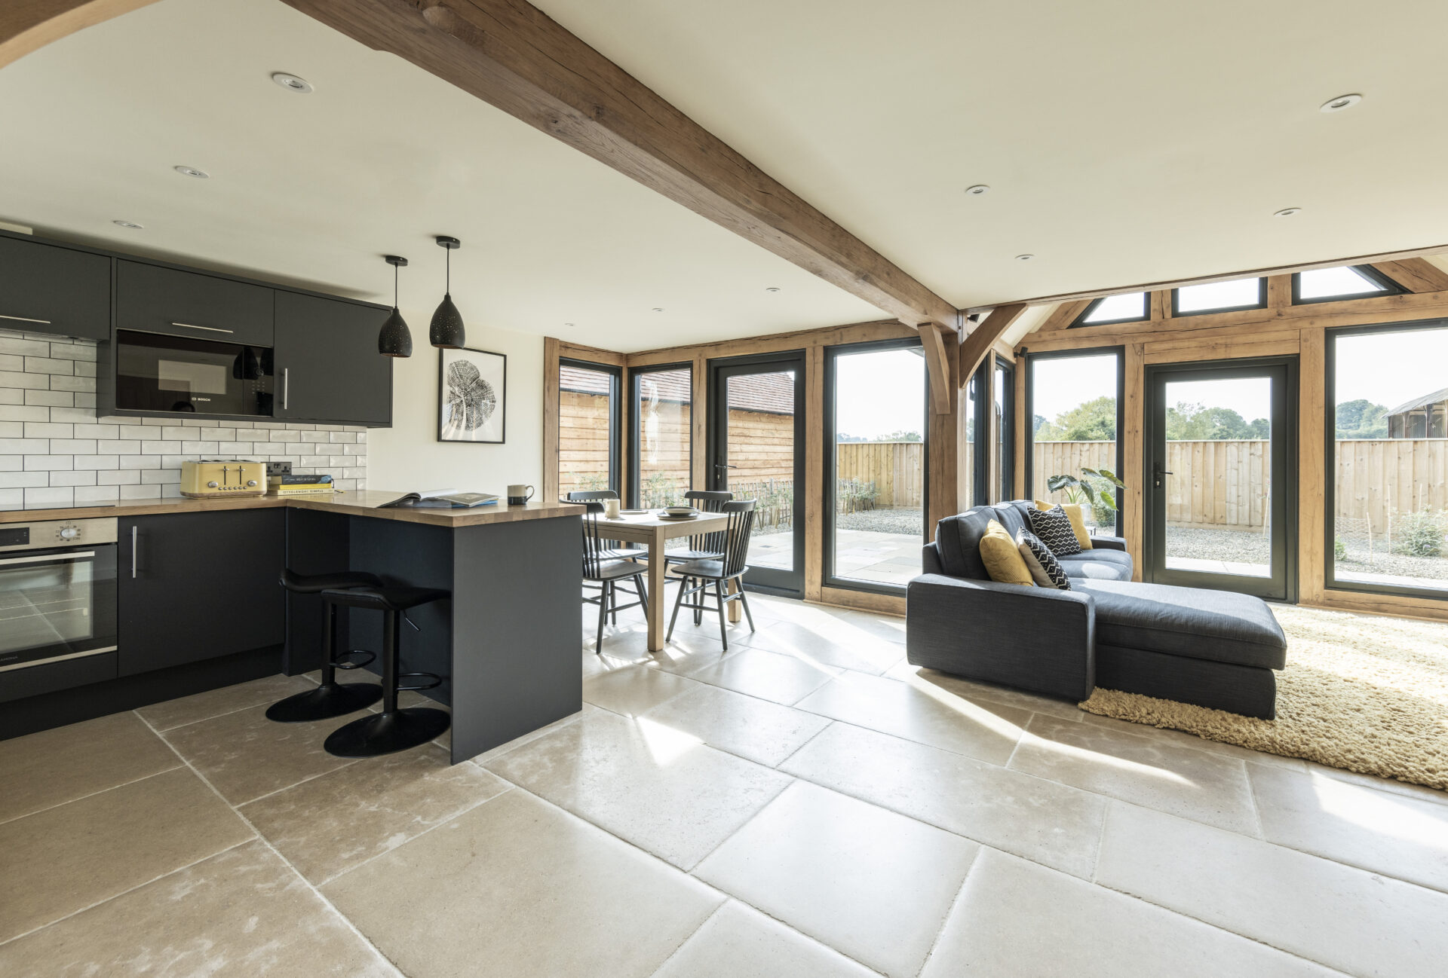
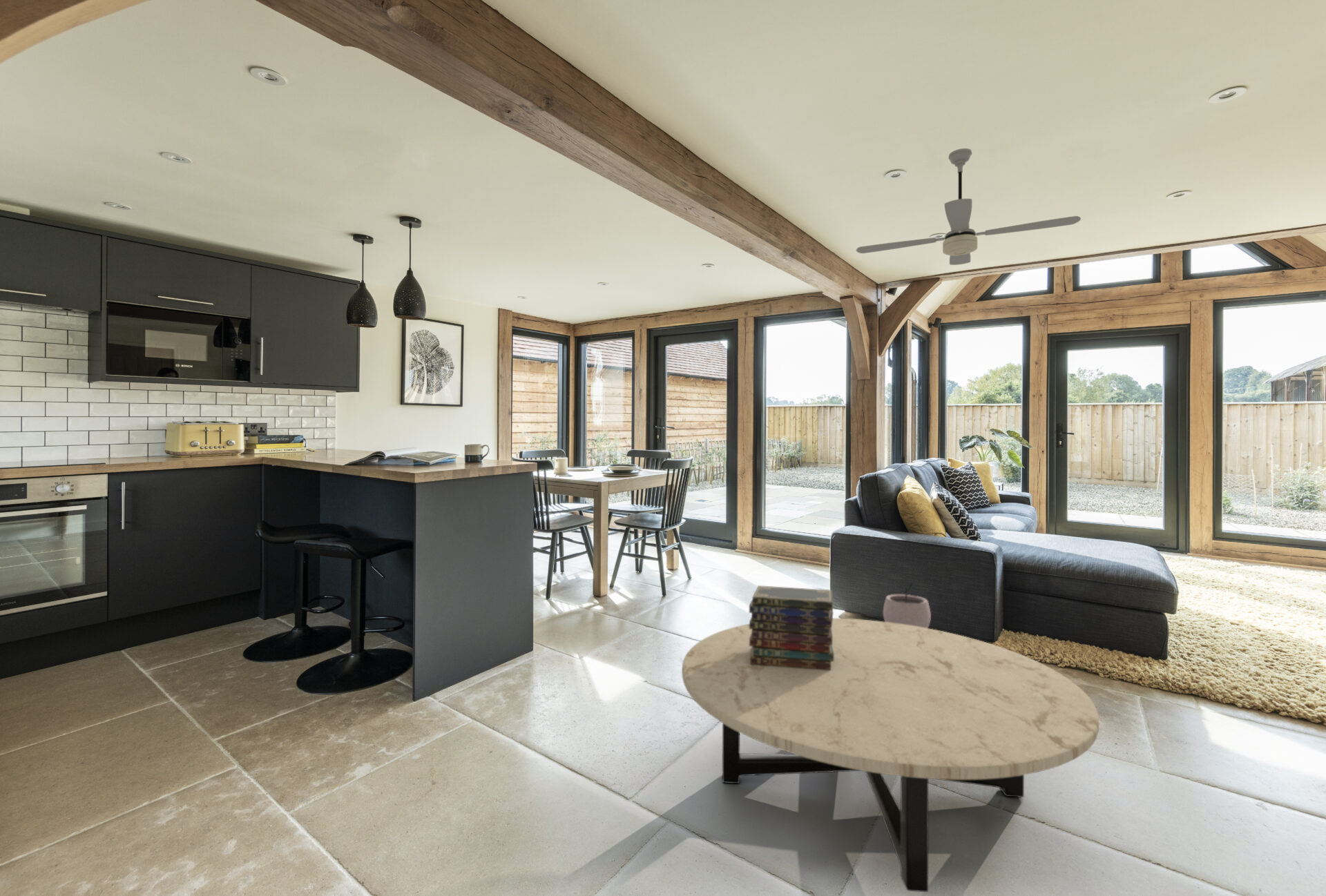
+ book stack [749,585,834,670]
+ coffee table [681,617,1100,893]
+ plant pot [883,581,932,629]
+ ceiling fan [856,148,1082,266]
